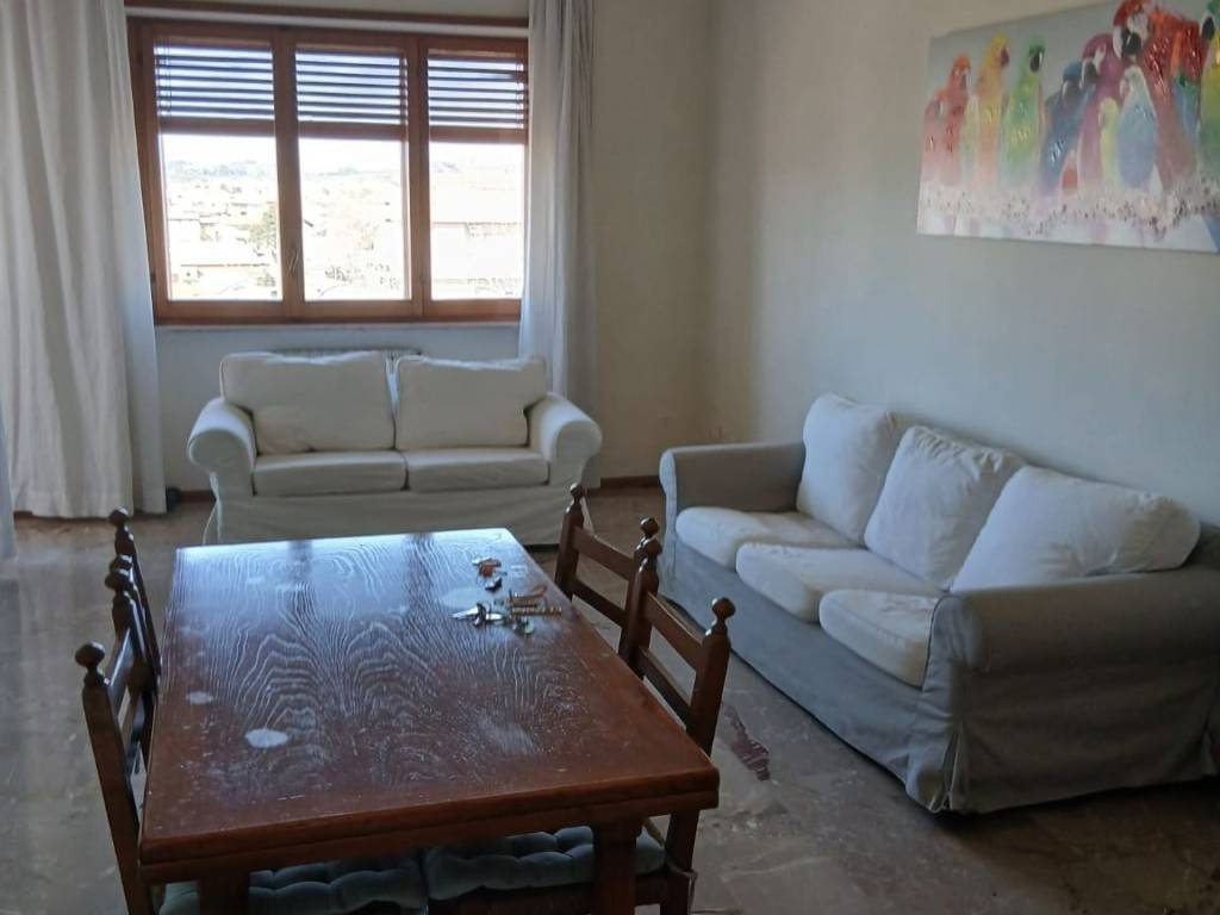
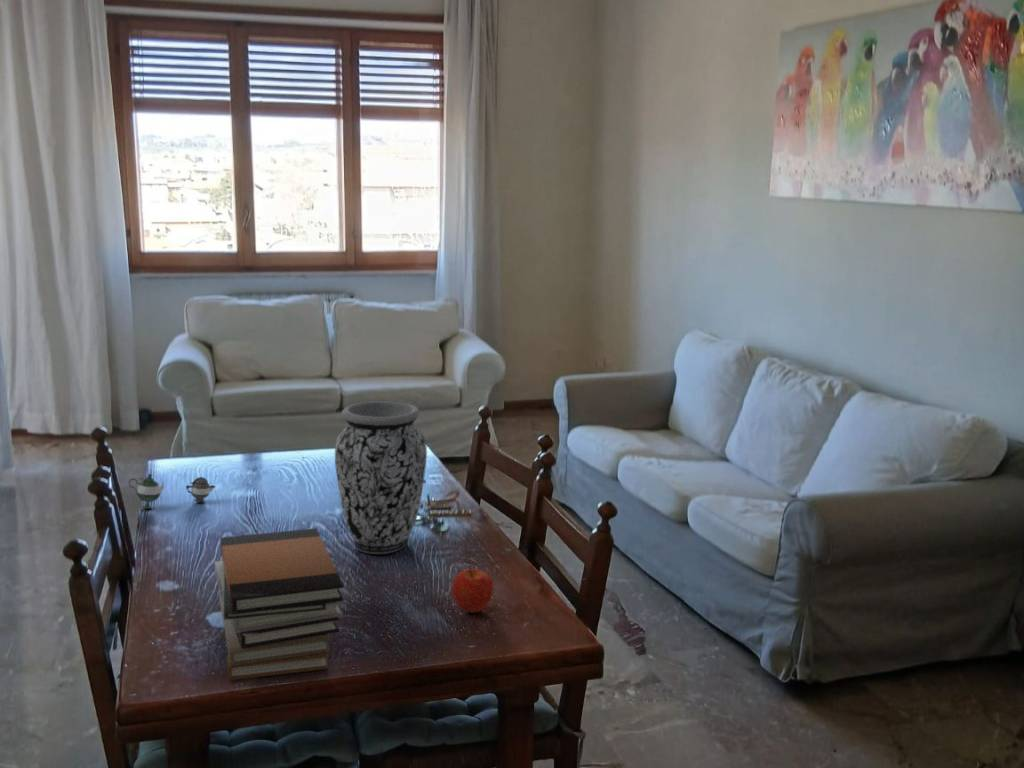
+ vase [334,400,428,555]
+ fruit [451,568,494,614]
+ book stack [214,527,345,682]
+ teapot [128,473,217,510]
